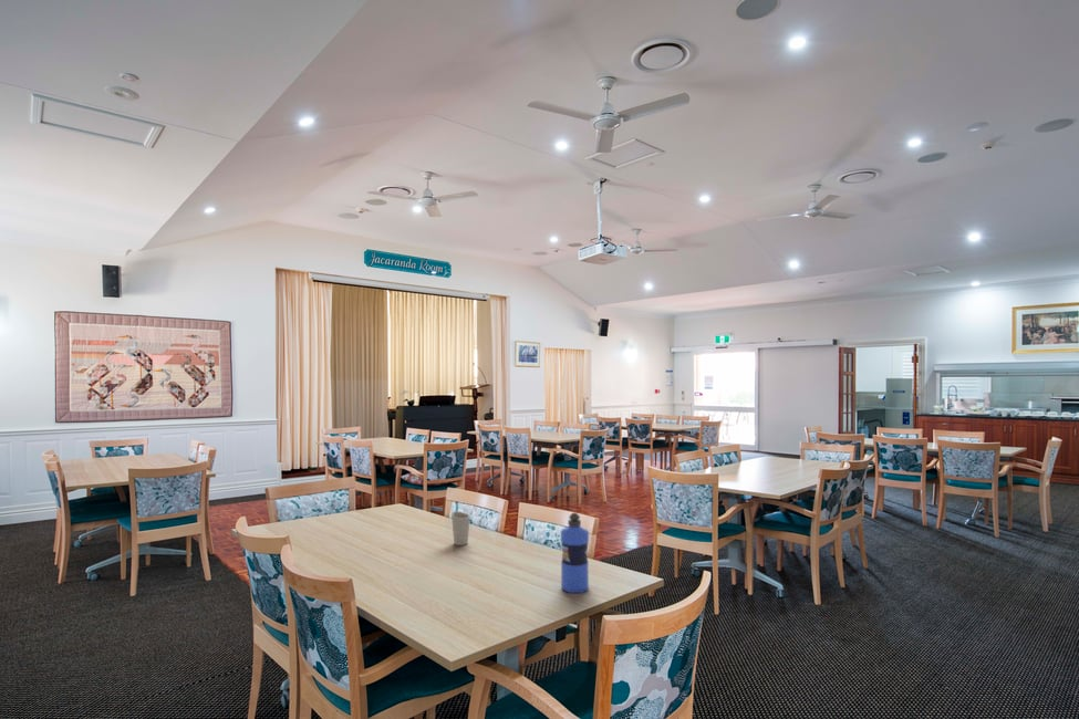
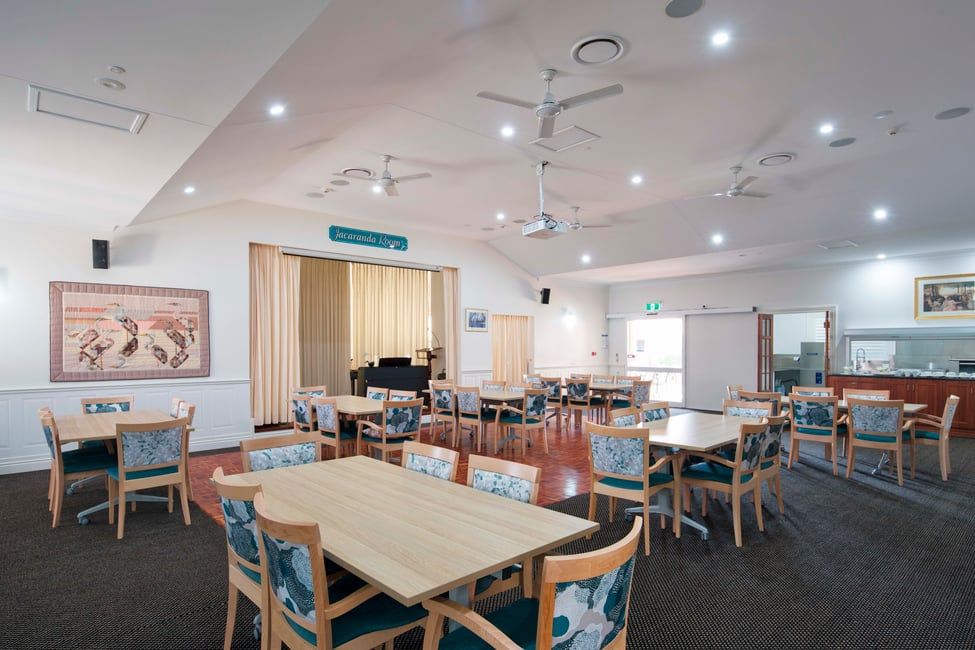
- water bottle [560,512,590,594]
- cup [450,510,471,546]
